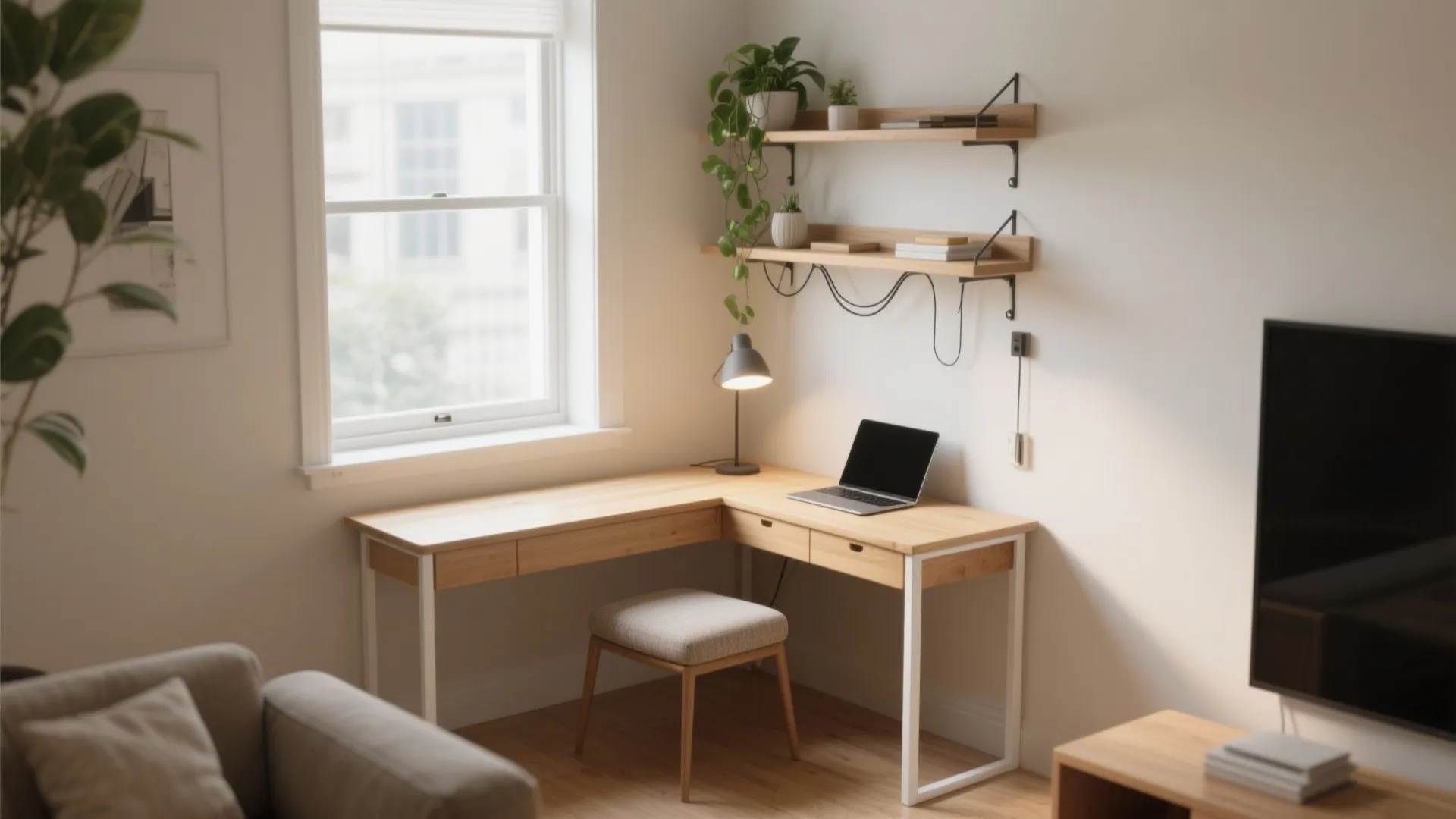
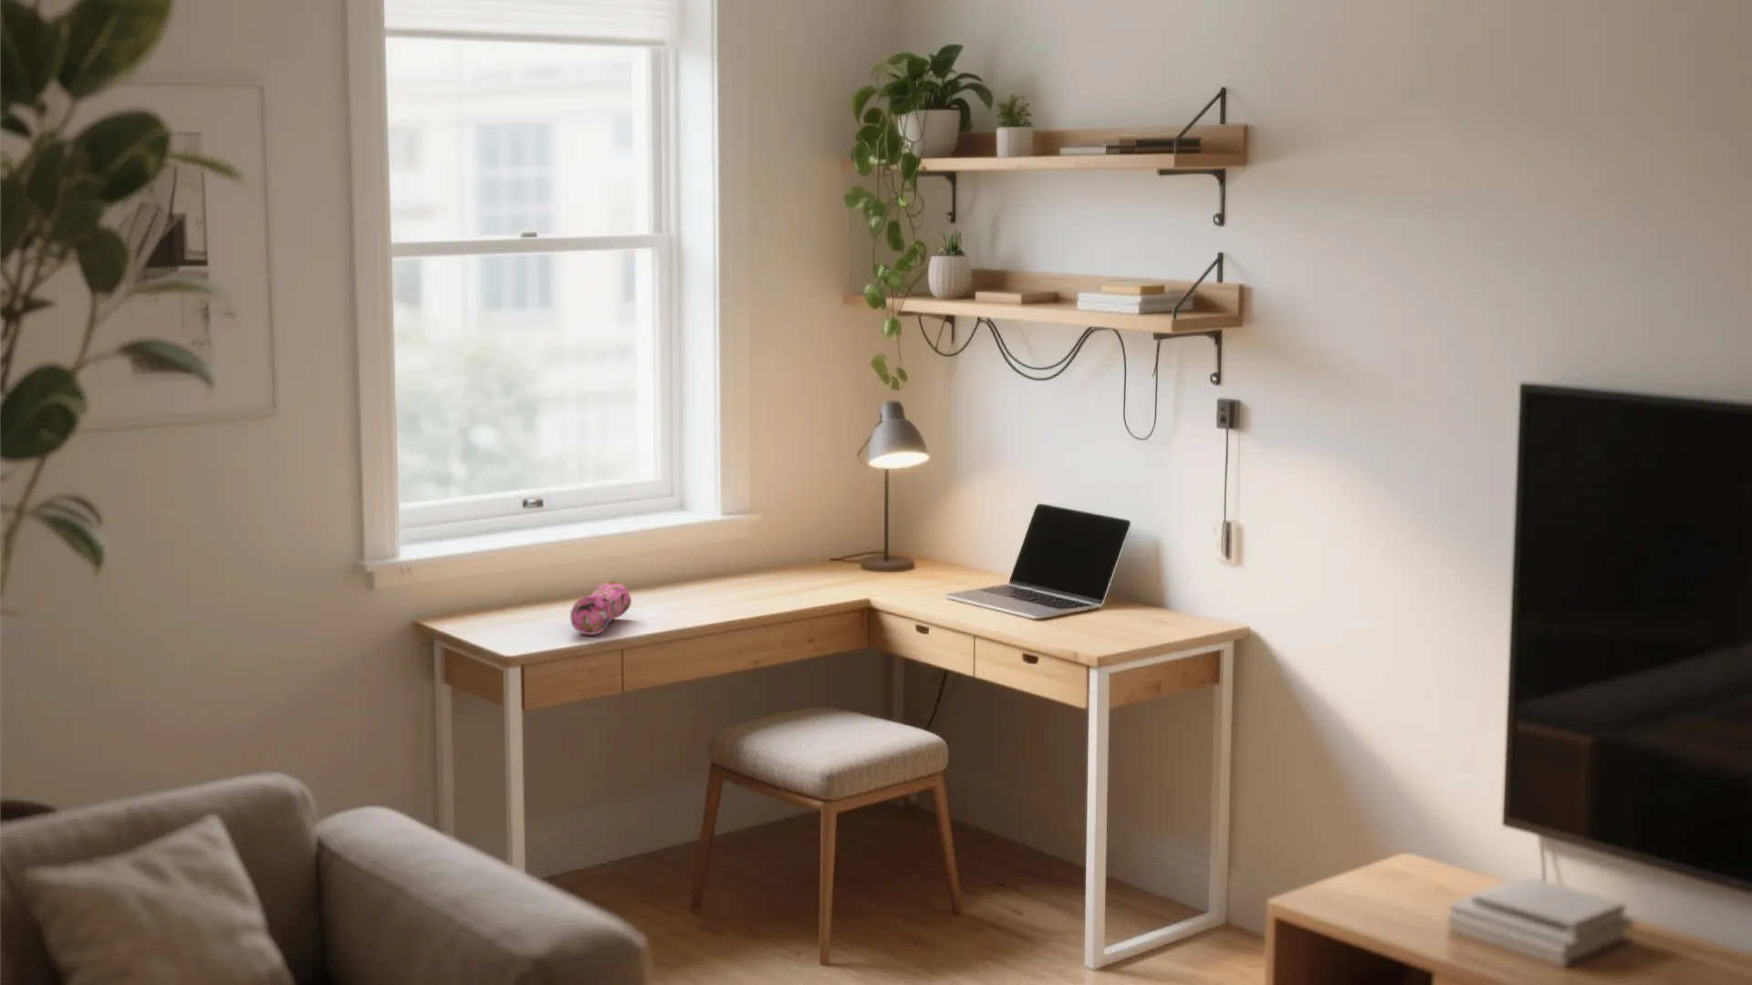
+ pencil case [569,580,633,636]
